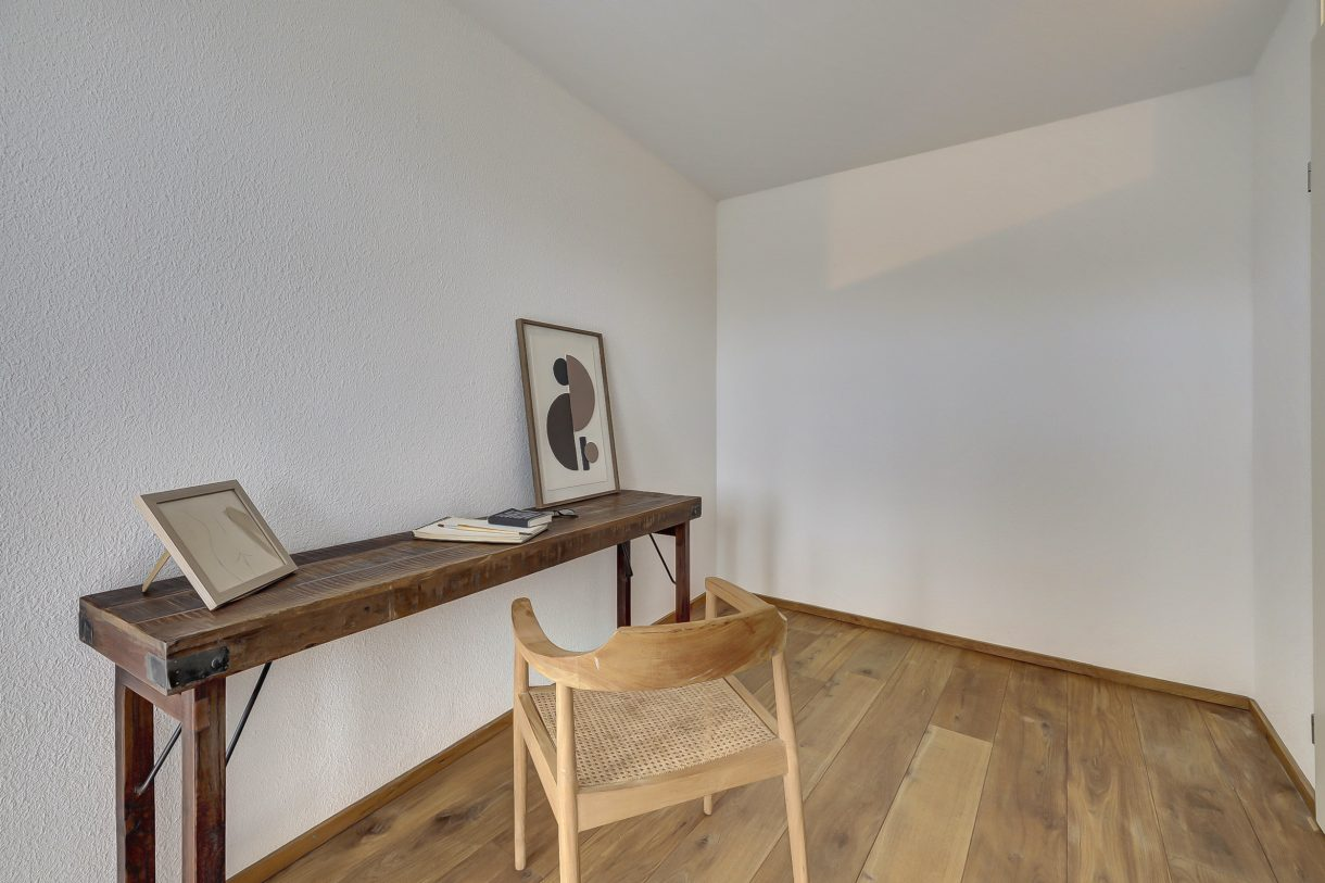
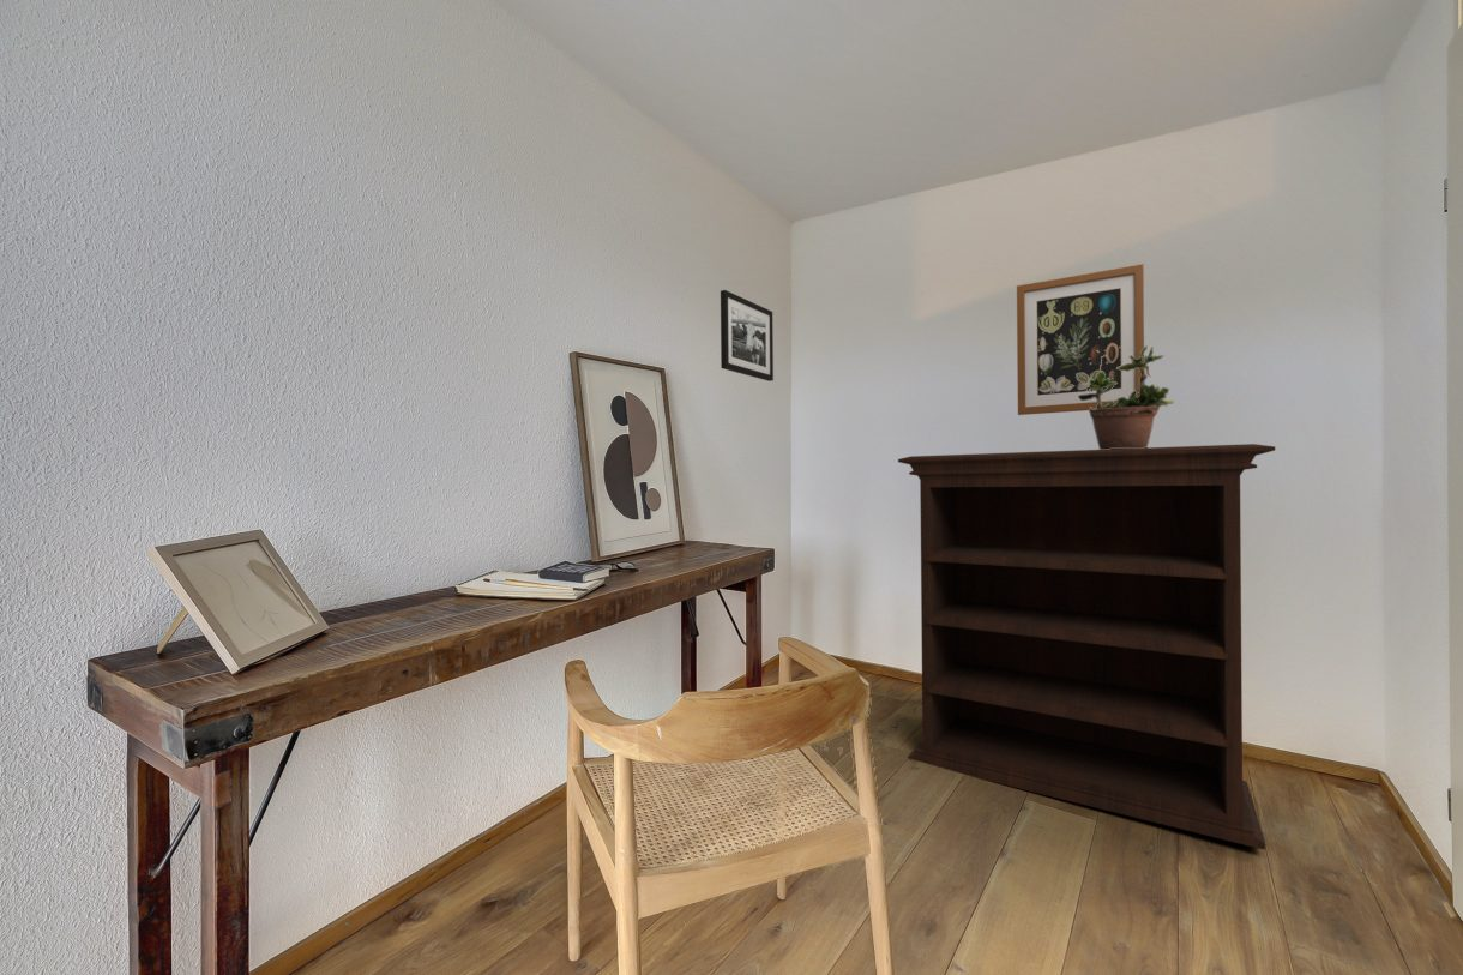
+ potted plant [1078,344,1175,450]
+ wall art [1016,263,1145,416]
+ picture frame [720,289,775,383]
+ bookshelf [897,443,1276,851]
